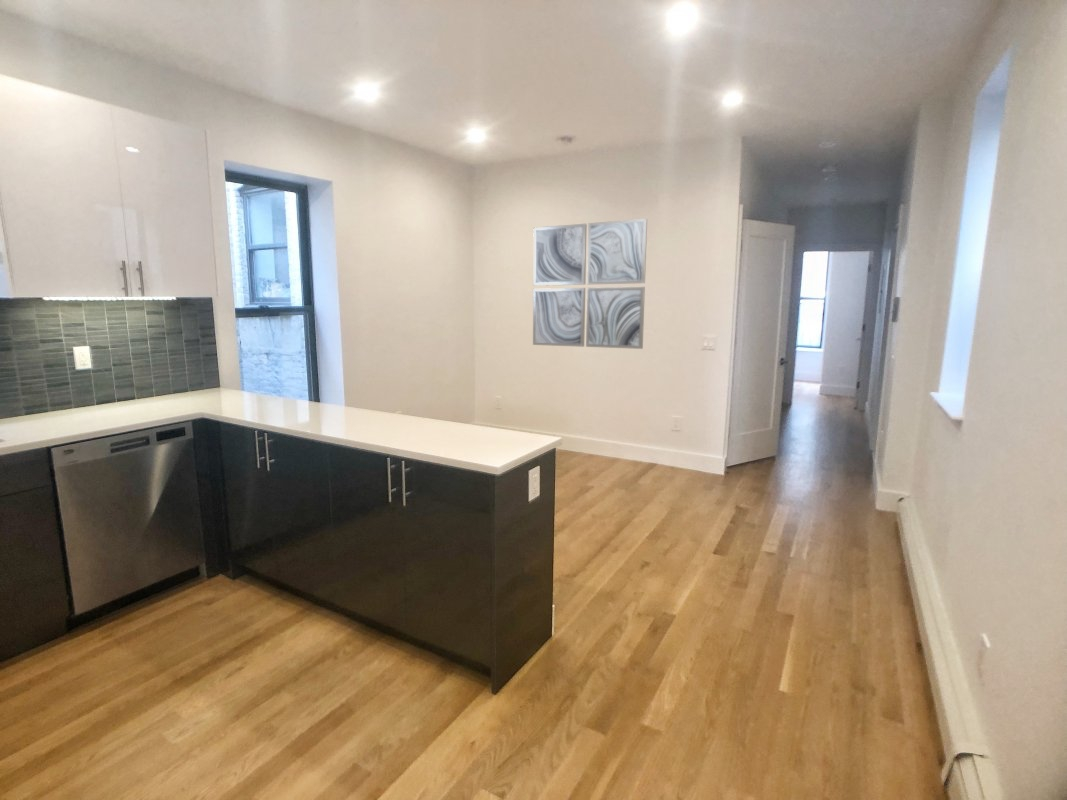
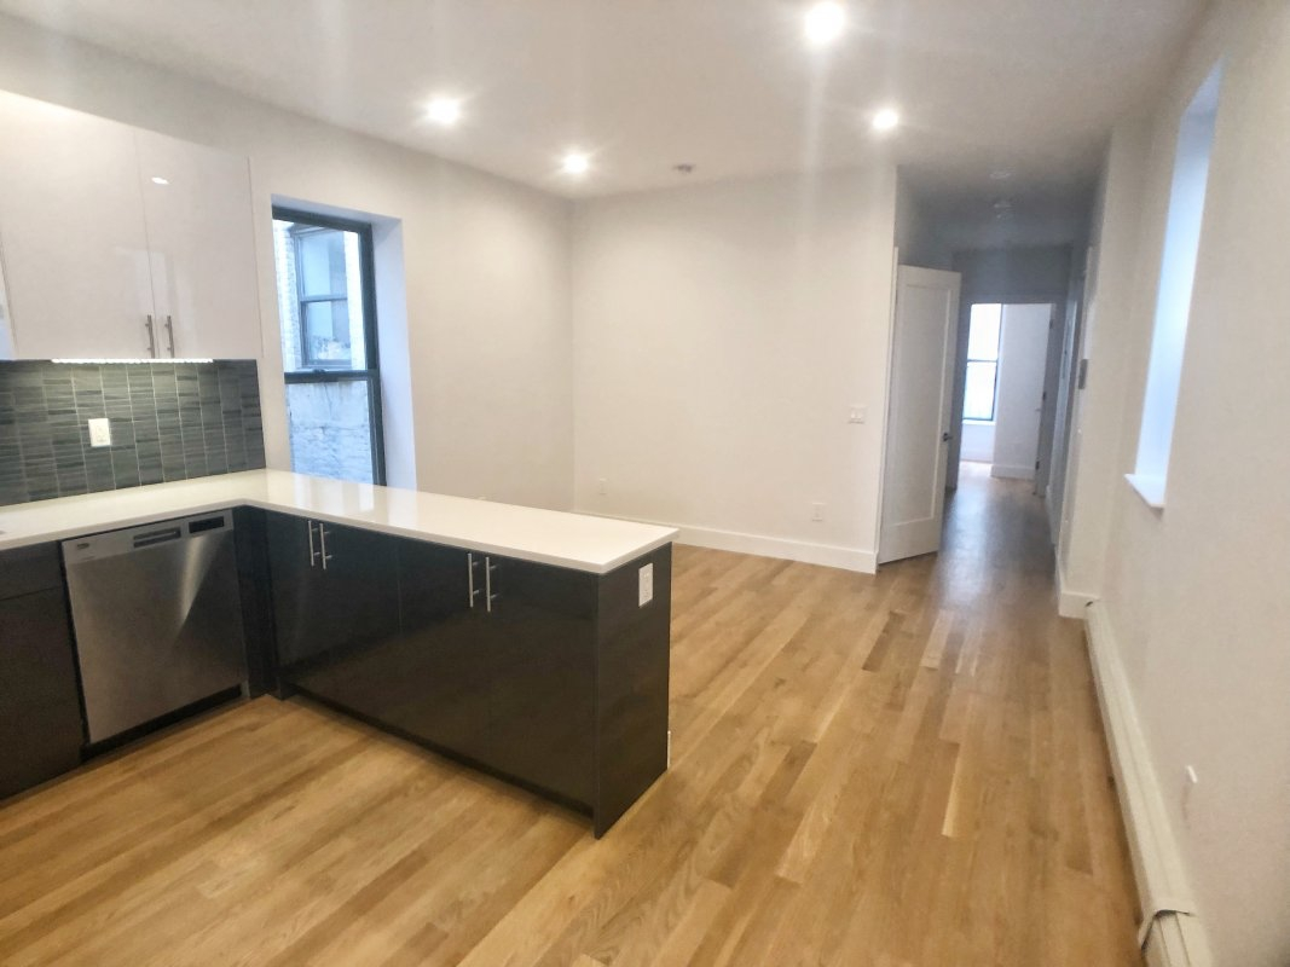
- wall art [532,218,648,350]
